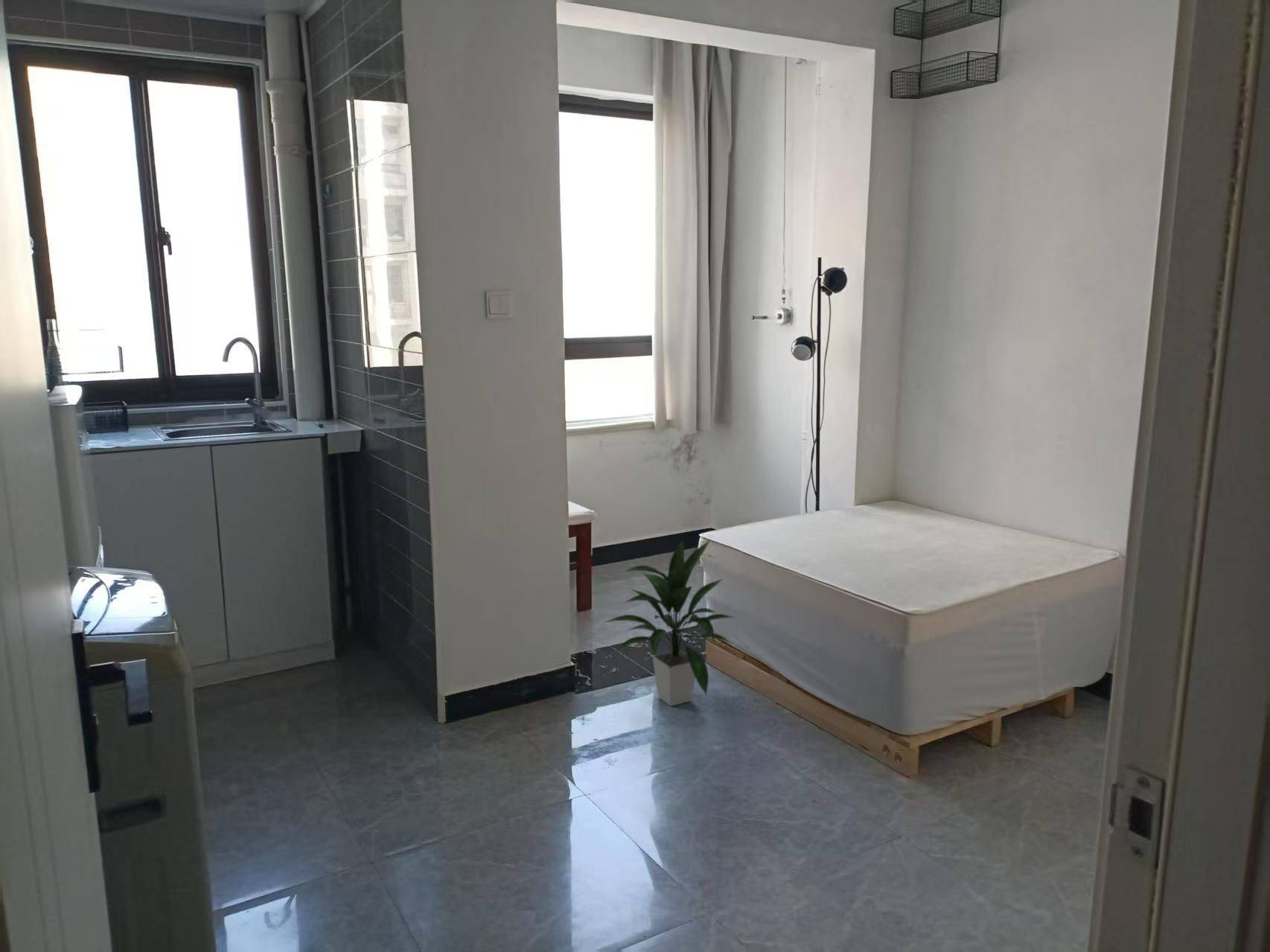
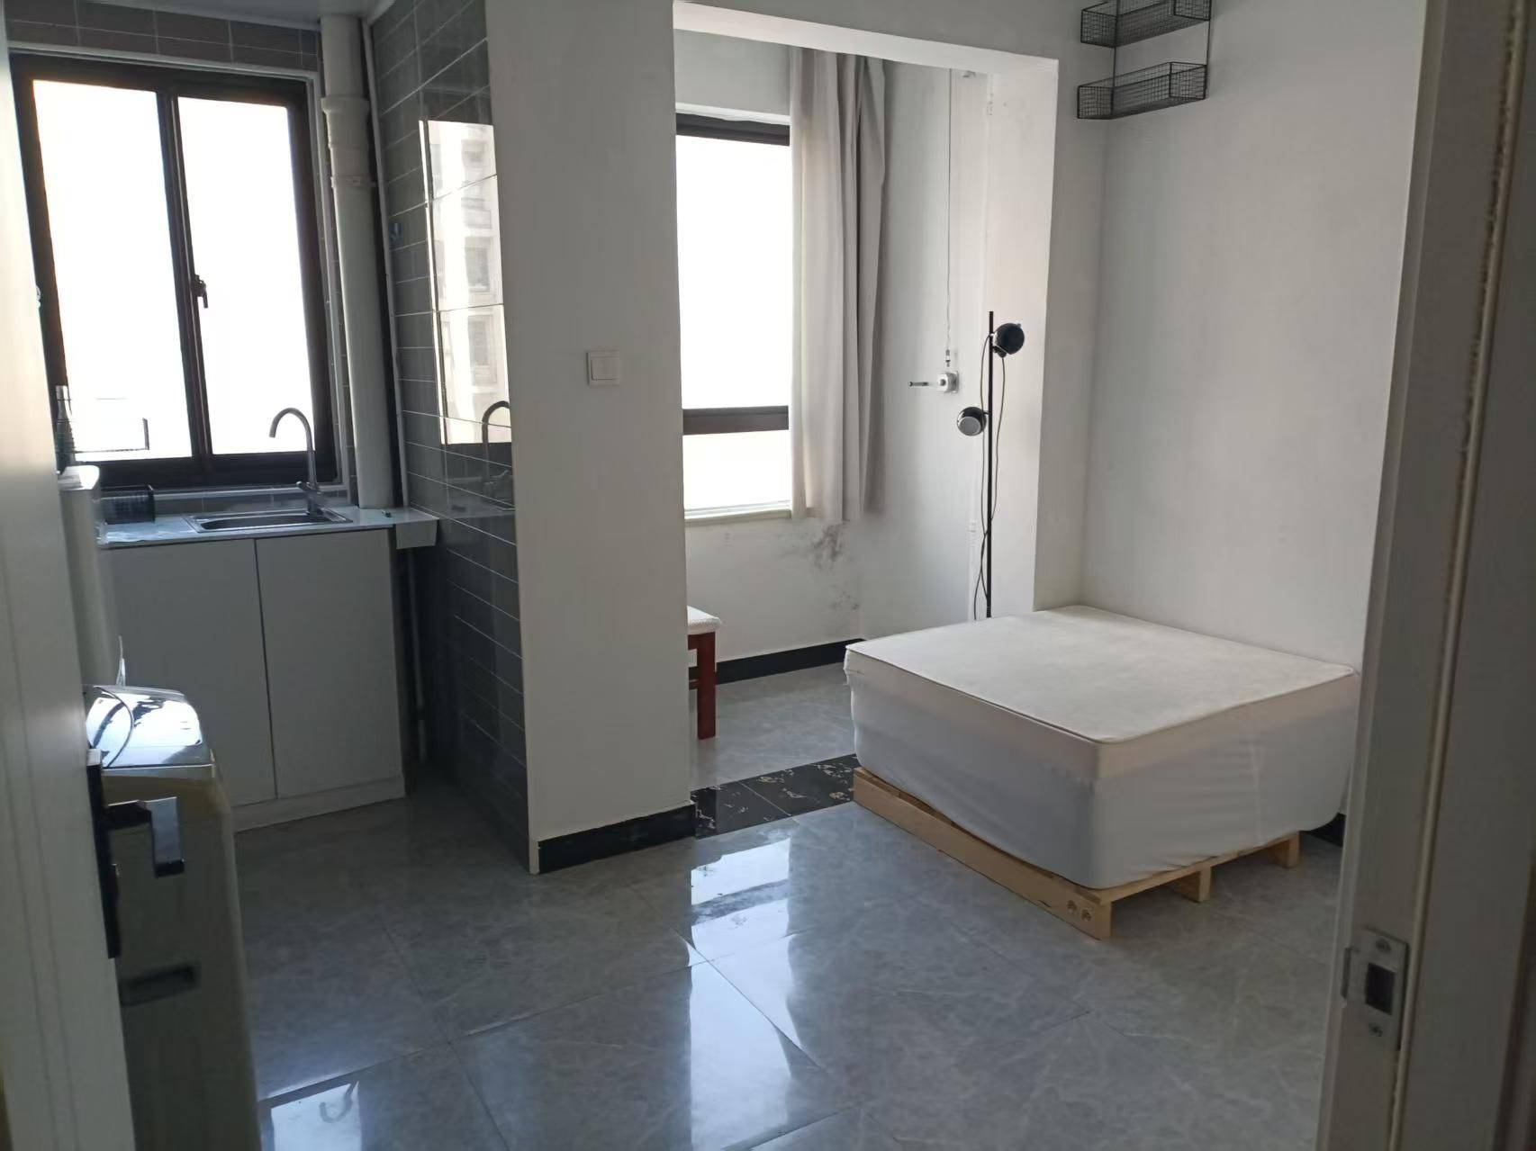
- indoor plant [604,538,735,706]
